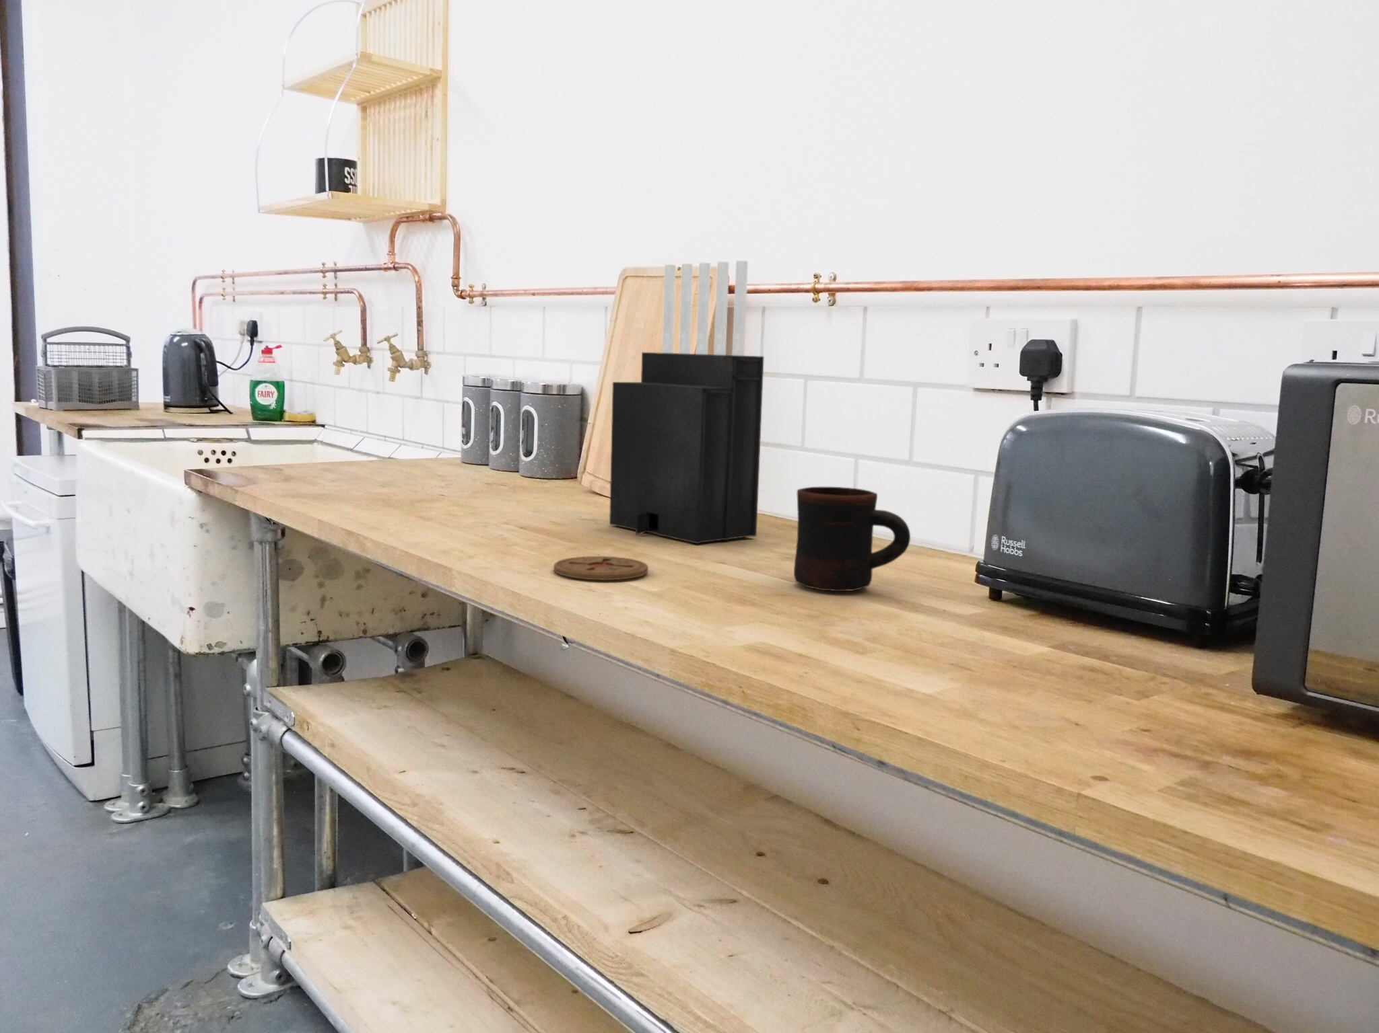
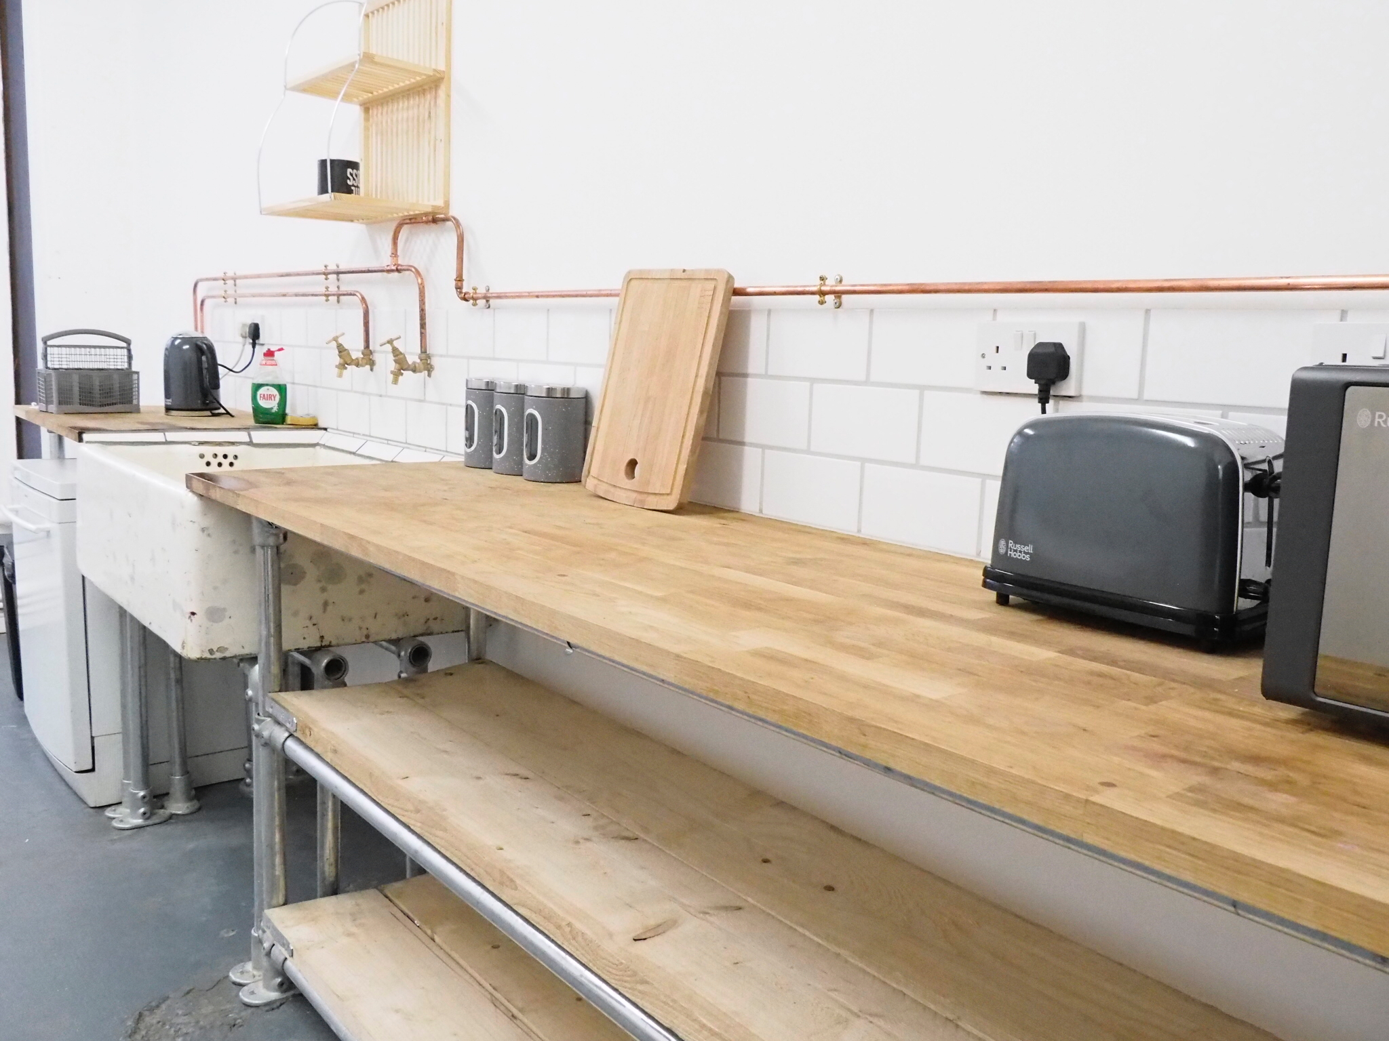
- knife block [609,260,764,544]
- coaster [553,556,649,582]
- mug [793,486,911,591]
